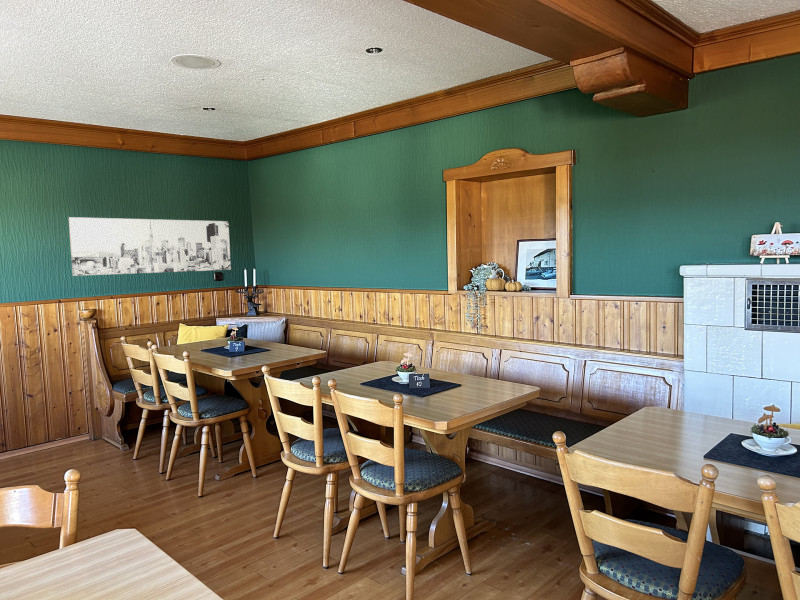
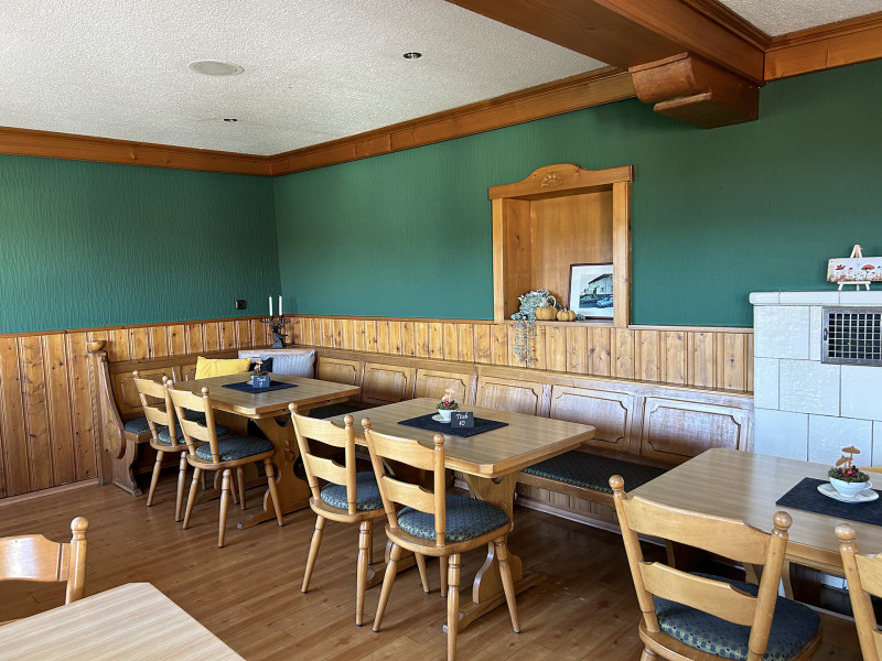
- wall art [68,216,232,277]
